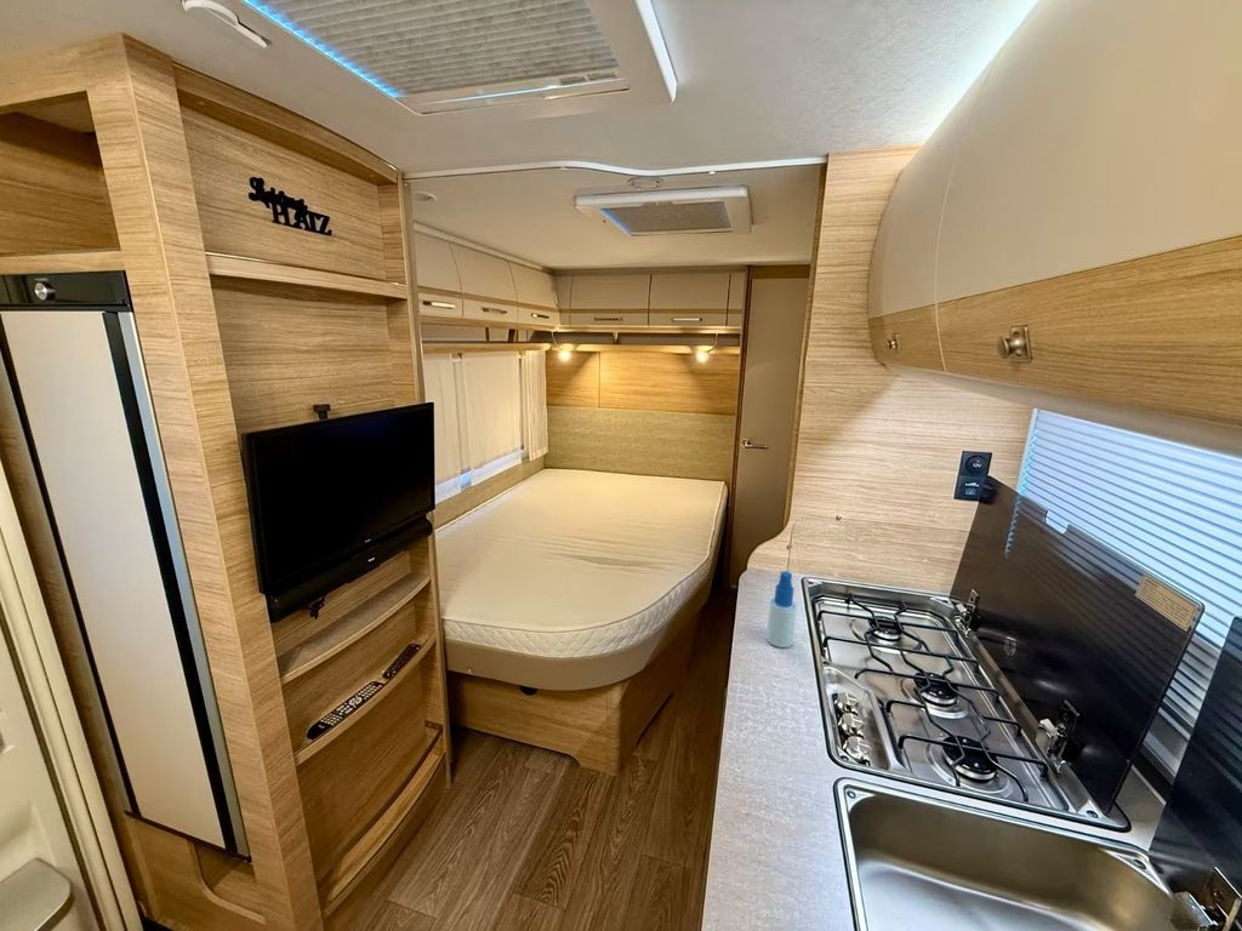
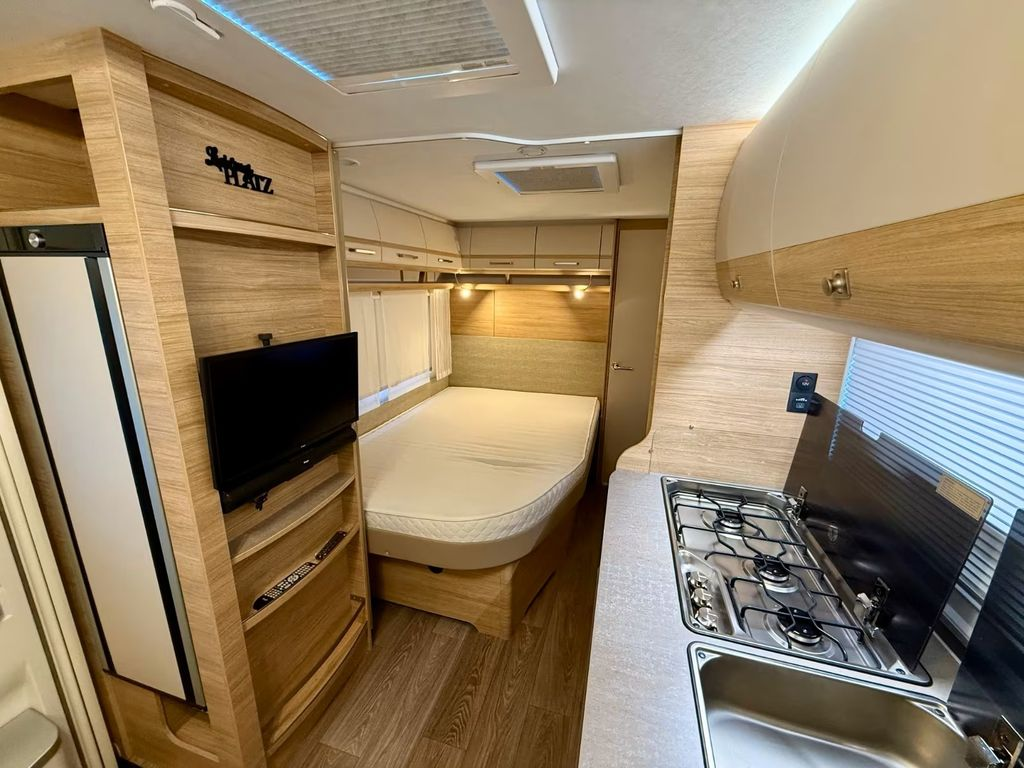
- spray bottle [765,570,798,649]
